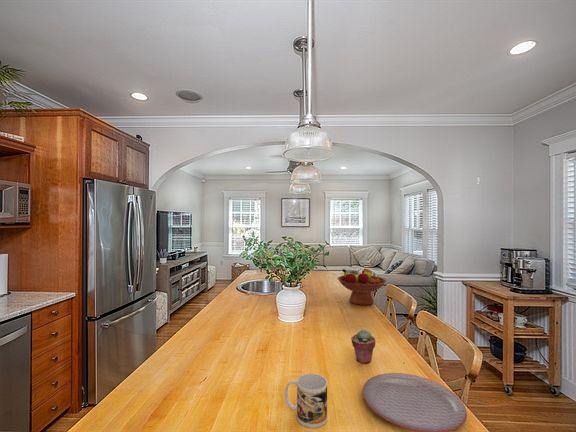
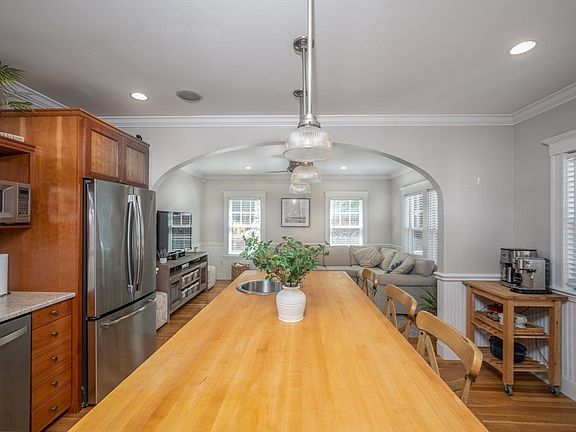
- potted succulent [350,329,376,365]
- mug [284,373,328,429]
- fruit bowl [337,268,387,306]
- plate [362,372,468,432]
